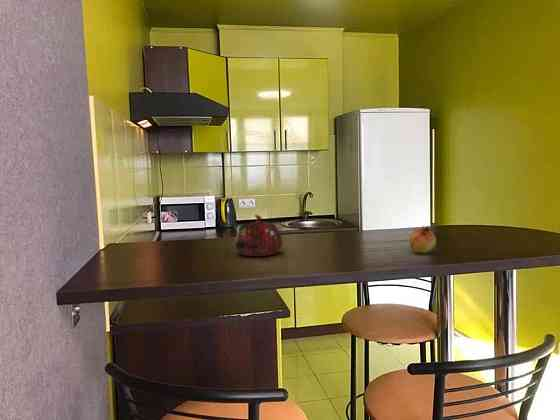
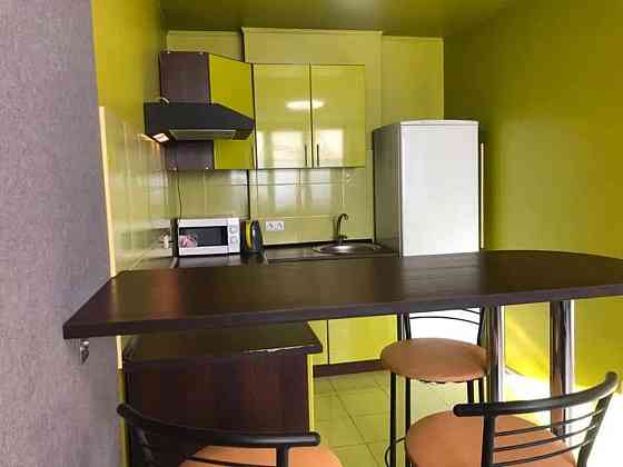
- teapot [234,214,283,257]
- fruit [409,225,437,254]
